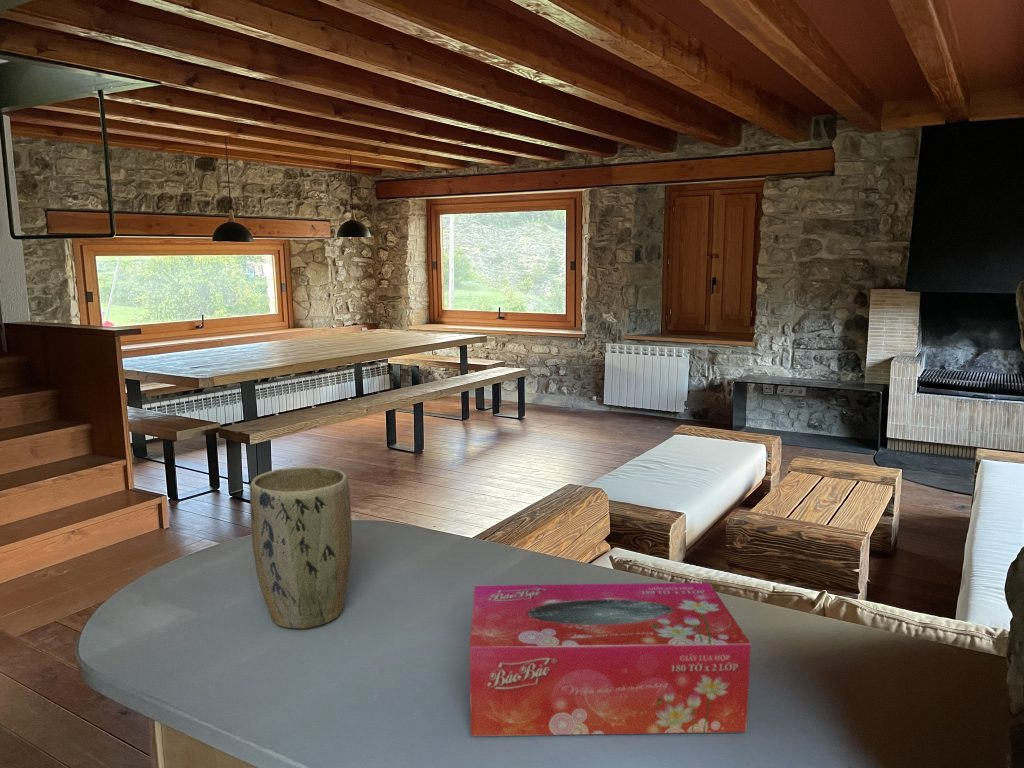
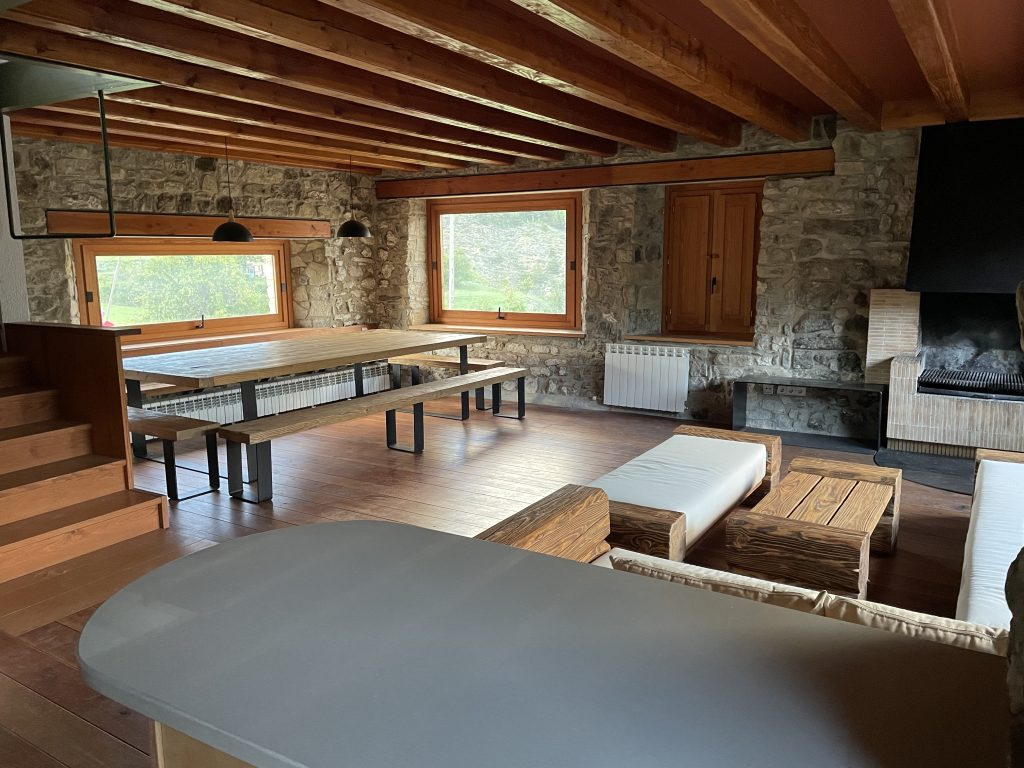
- tissue box [469,582,752,737]
- plant pot [249,465,353,630]
